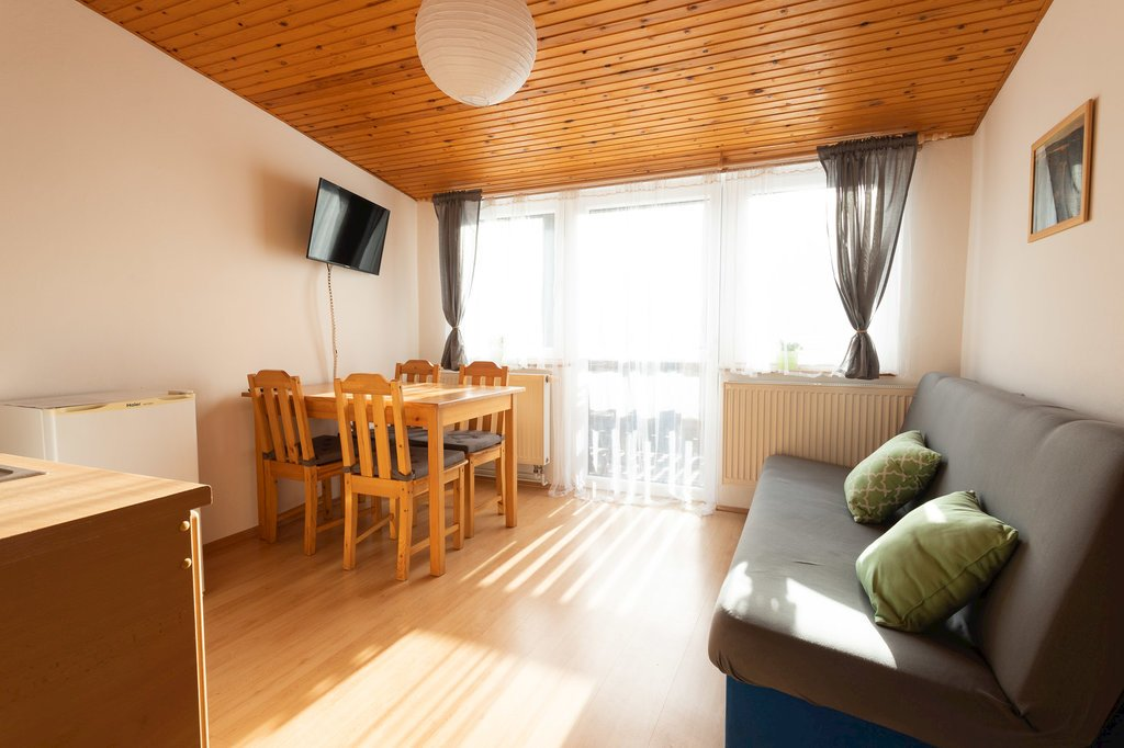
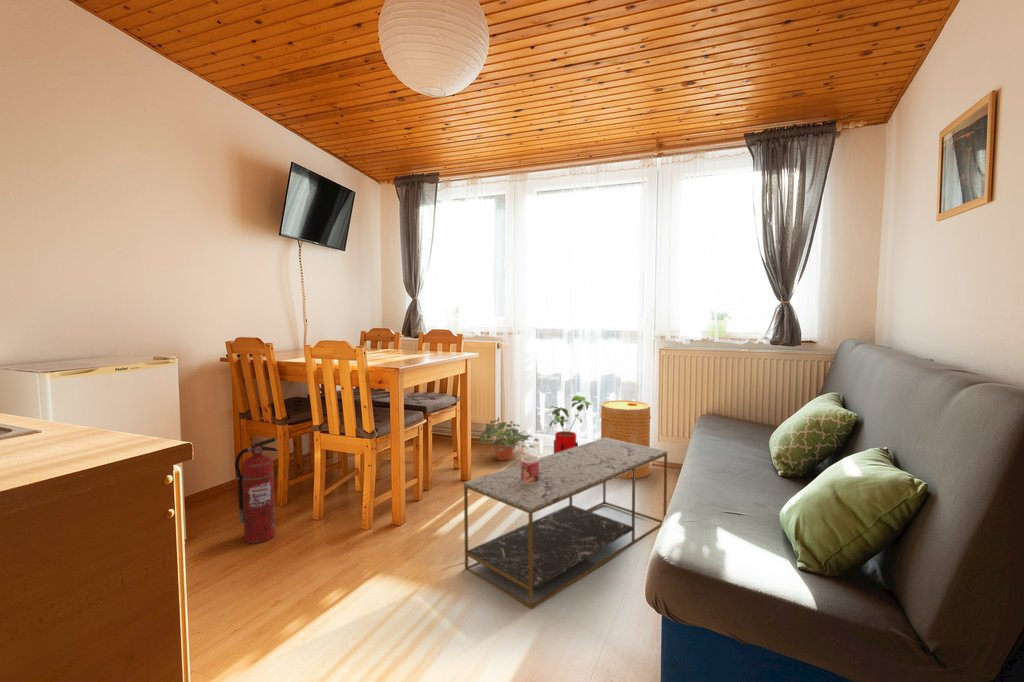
+ mug [520,455,540,484]
+ coffee table [463,438,668,610]
+ fire extinguisher [234,437,278,544]
+ potted plant [478,419,540,462]
+ house plant [548,394,594,454]
+ basket [599,399,652,480]
